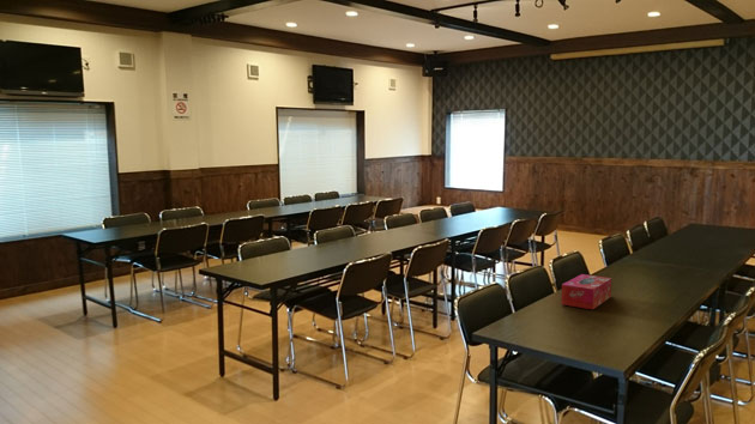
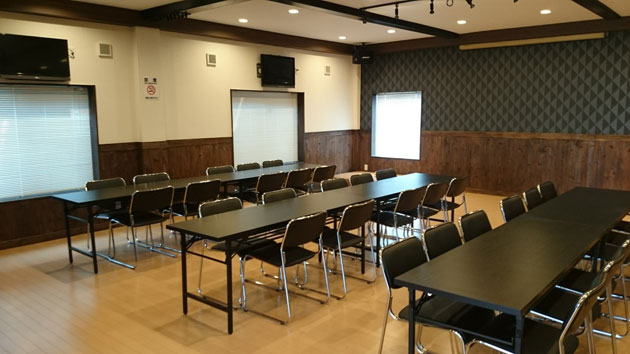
- tissue box [560,273,612,310]
